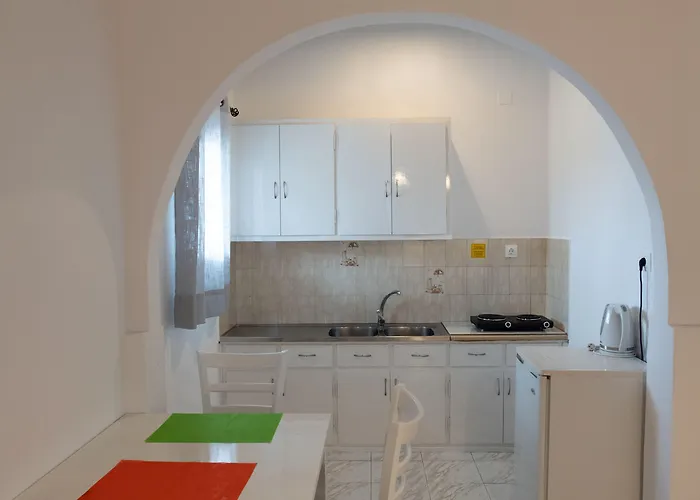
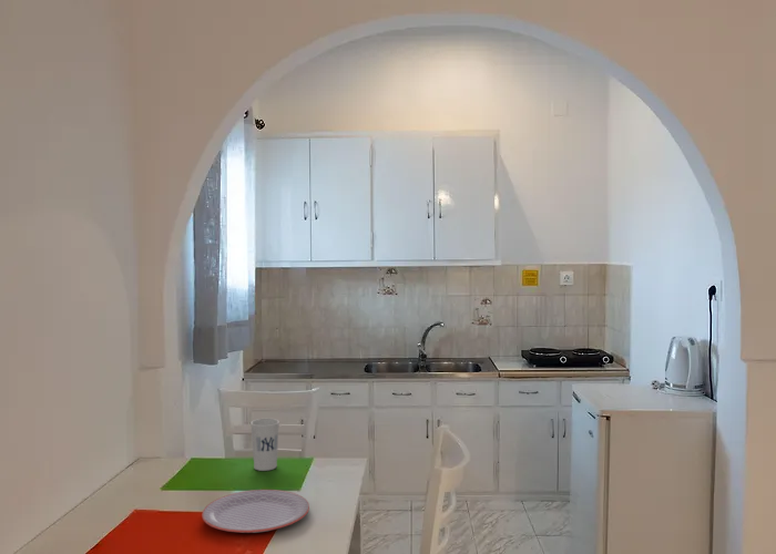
+ plate [201,489,310,534]
+ cup [249,418,280,472]
